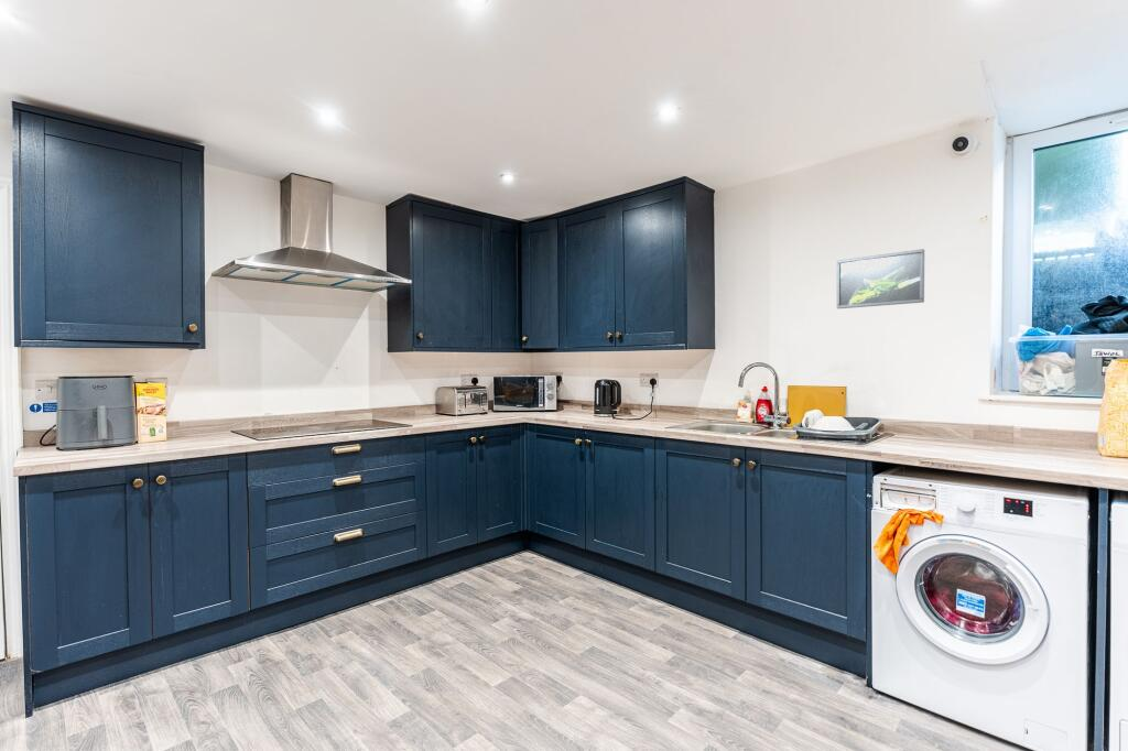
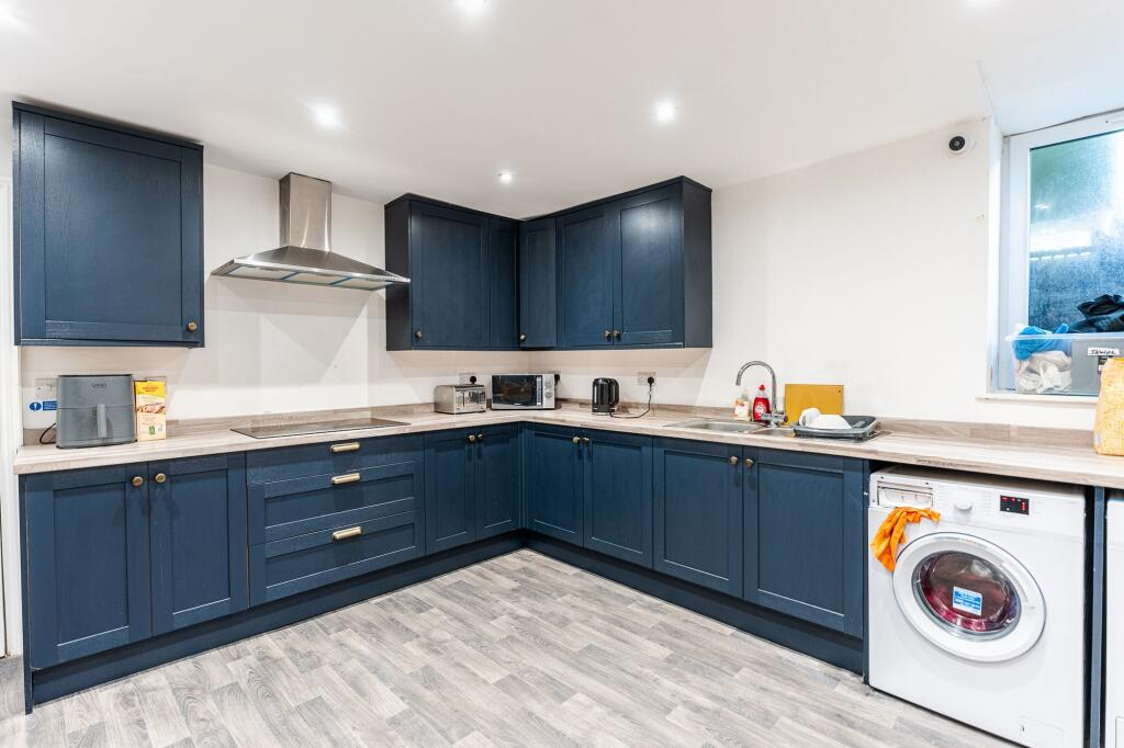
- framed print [836,248,925,309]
